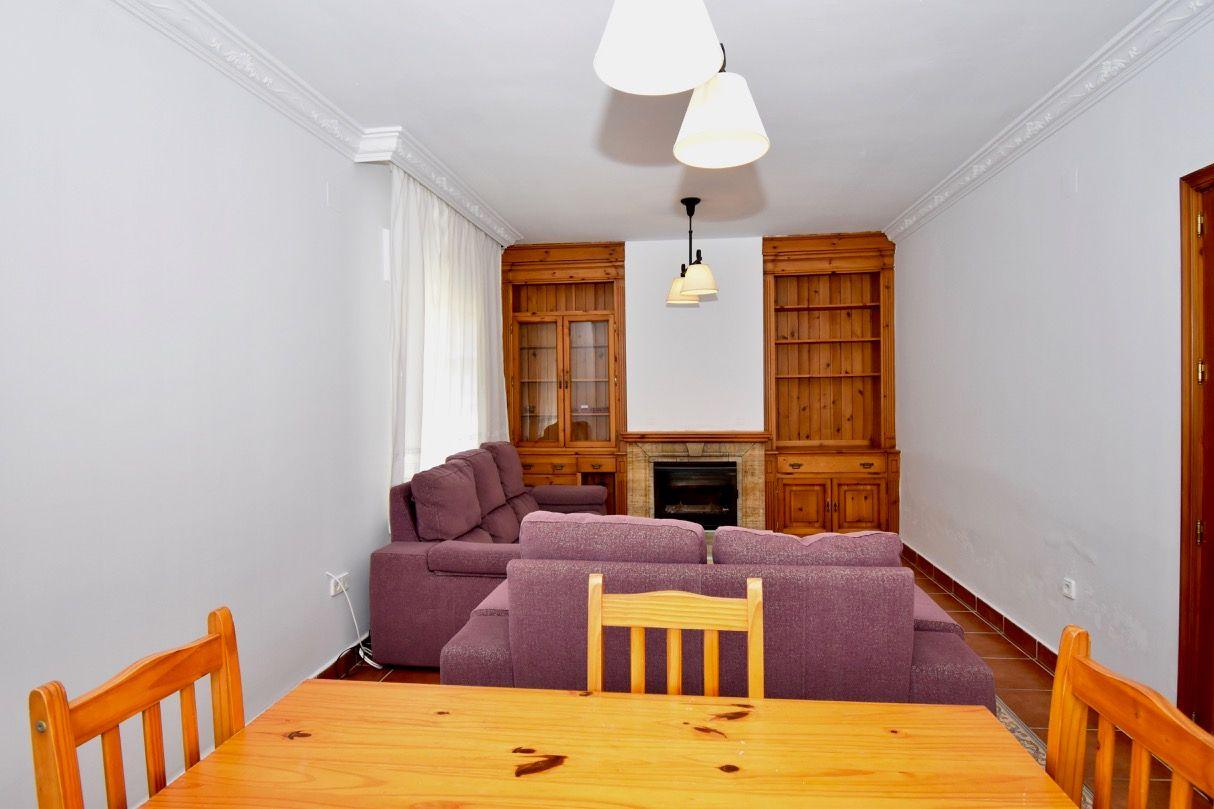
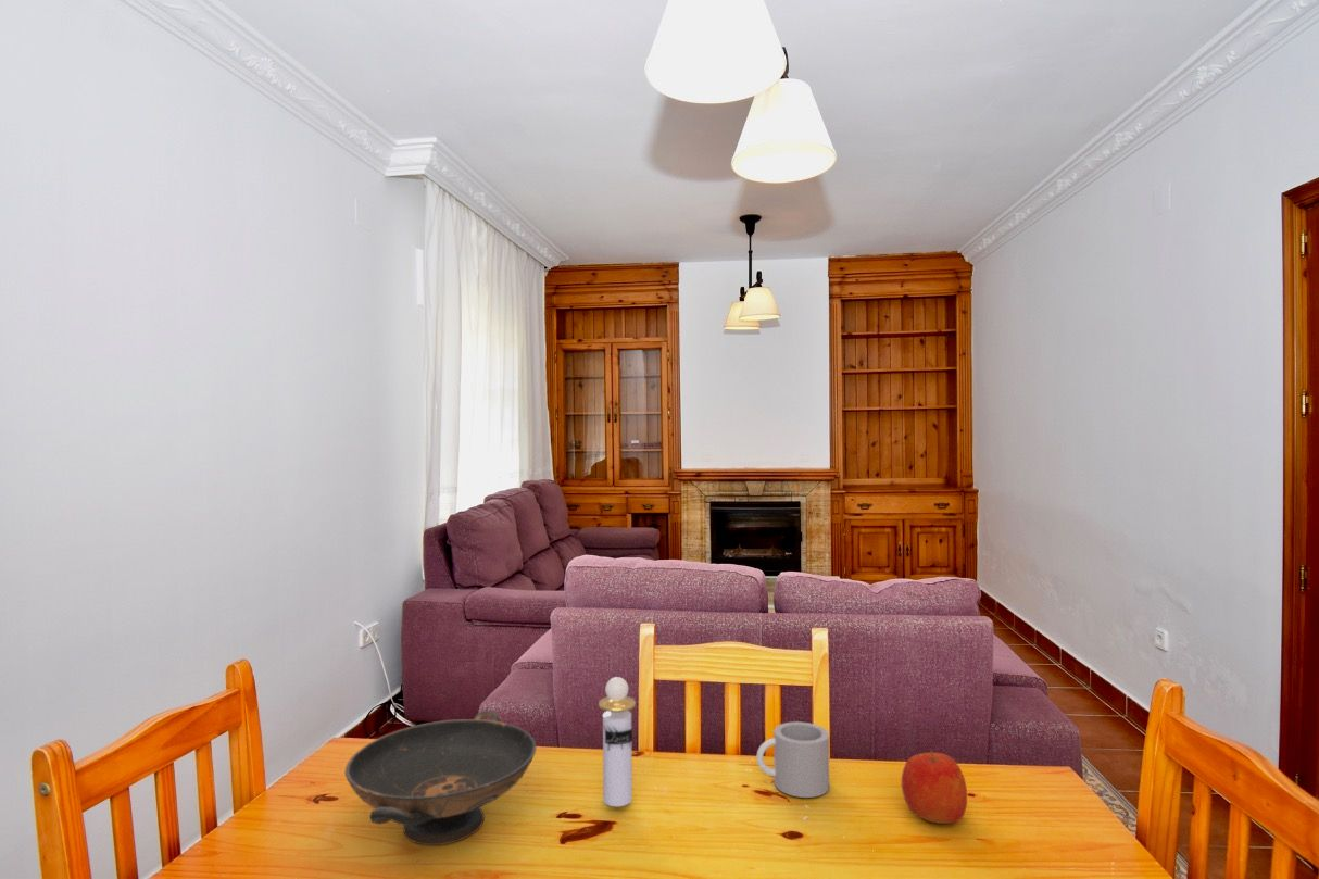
+ mug [755,720,830,799]
+ perfume bottle [598,676,637,807]
+ decorative bowl [344,710,538,846]
+ apple [901,749,968,825]
